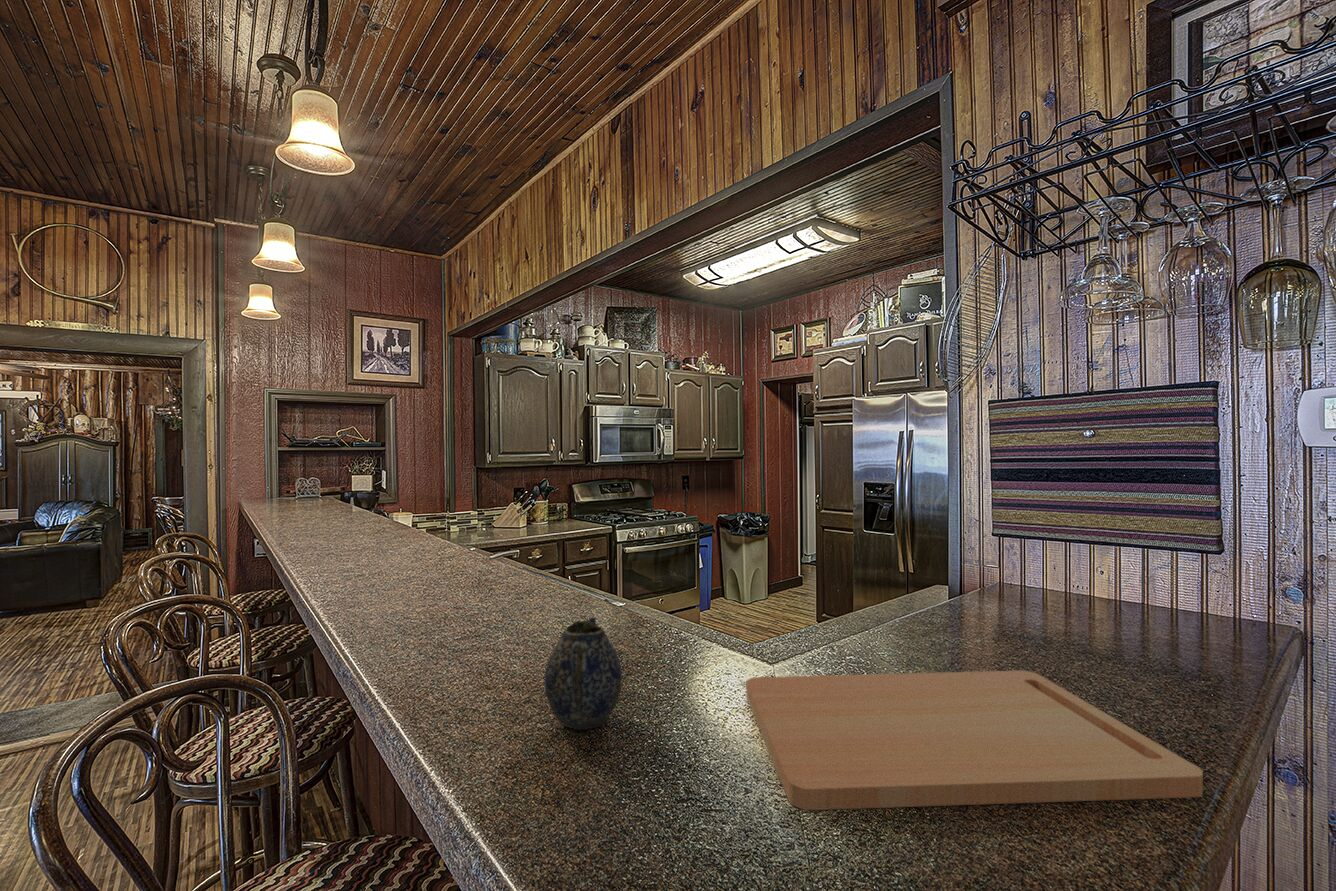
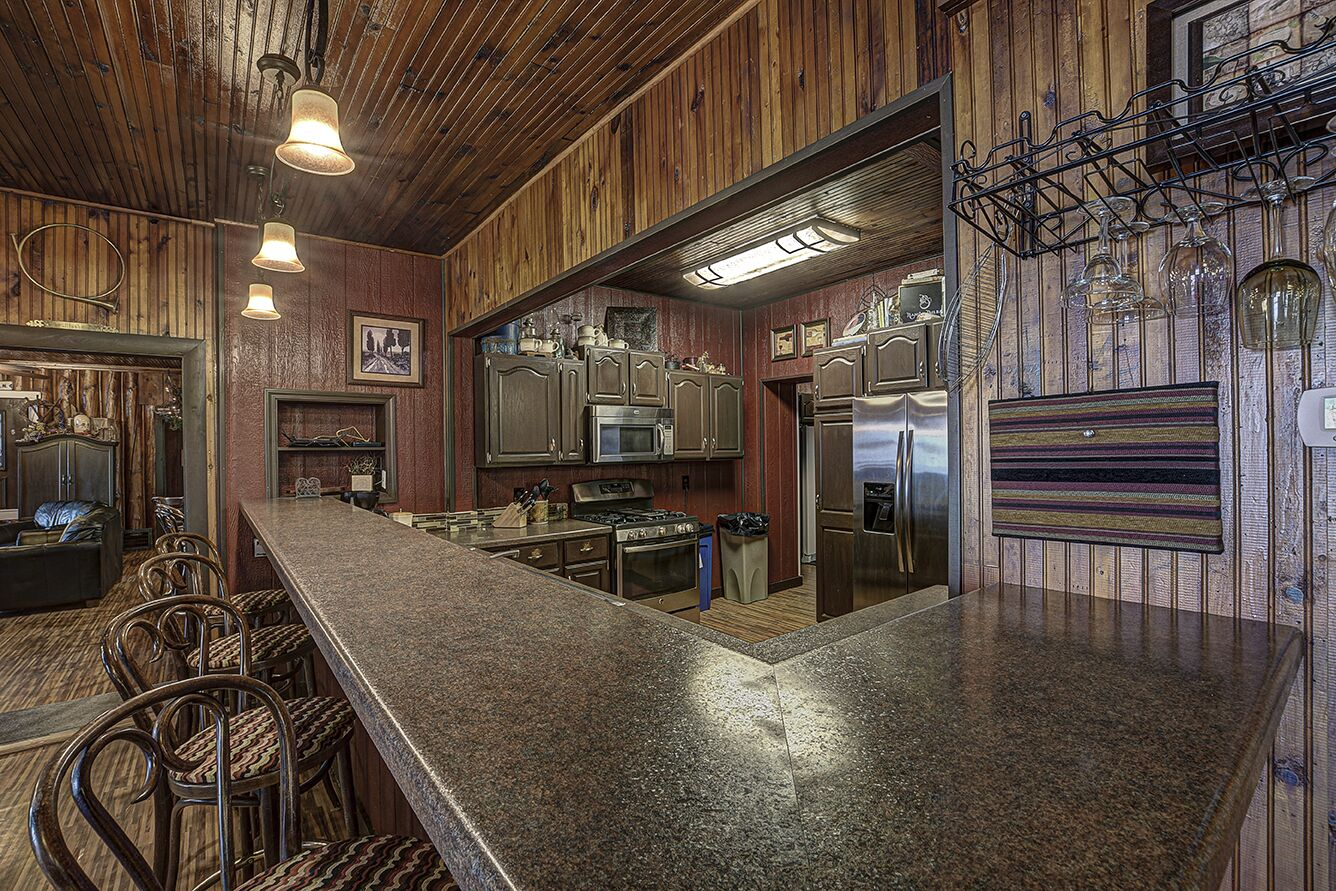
- cutting board [745,669,1204,811]
- teapot [543,616,623,731]
